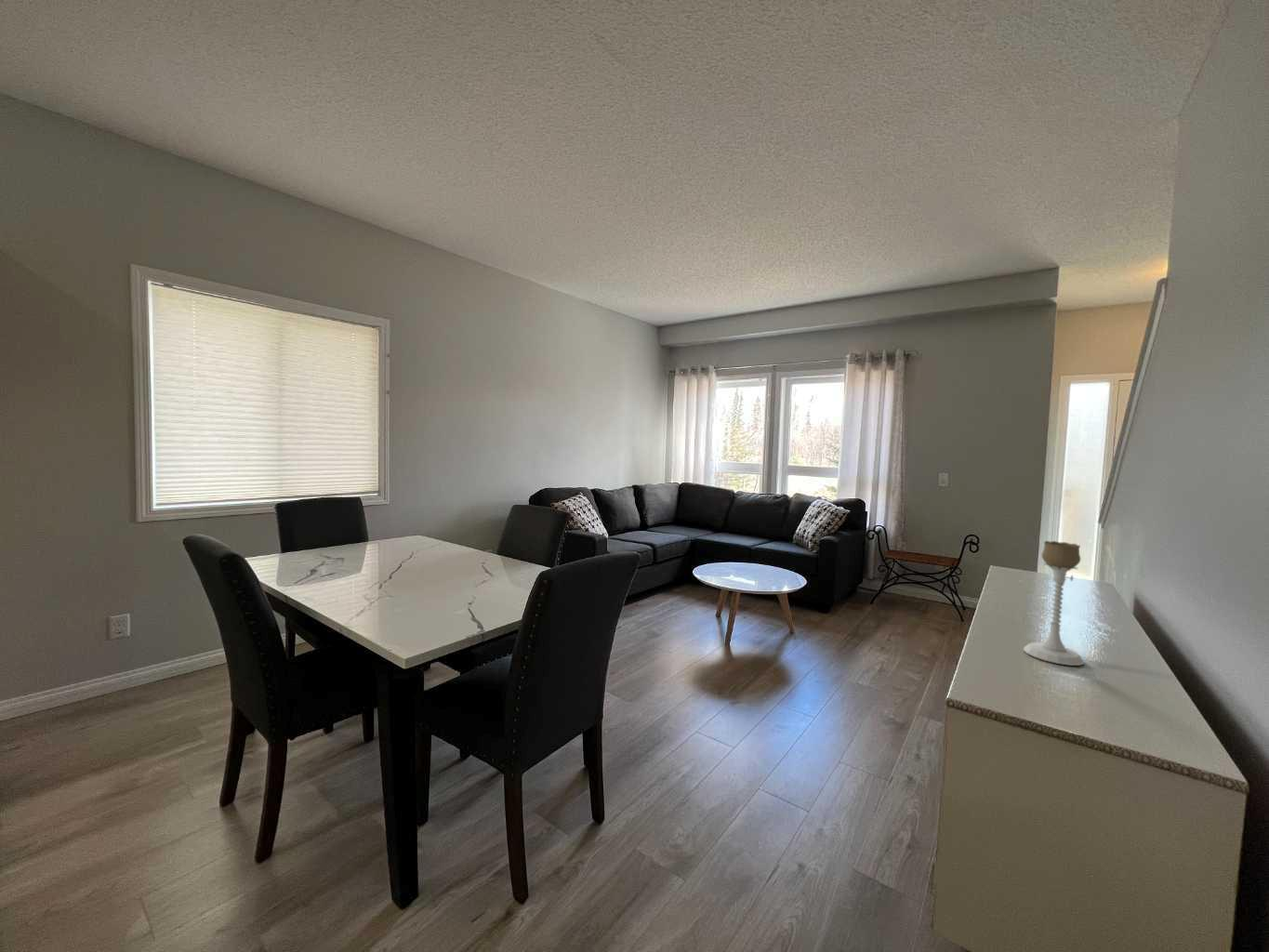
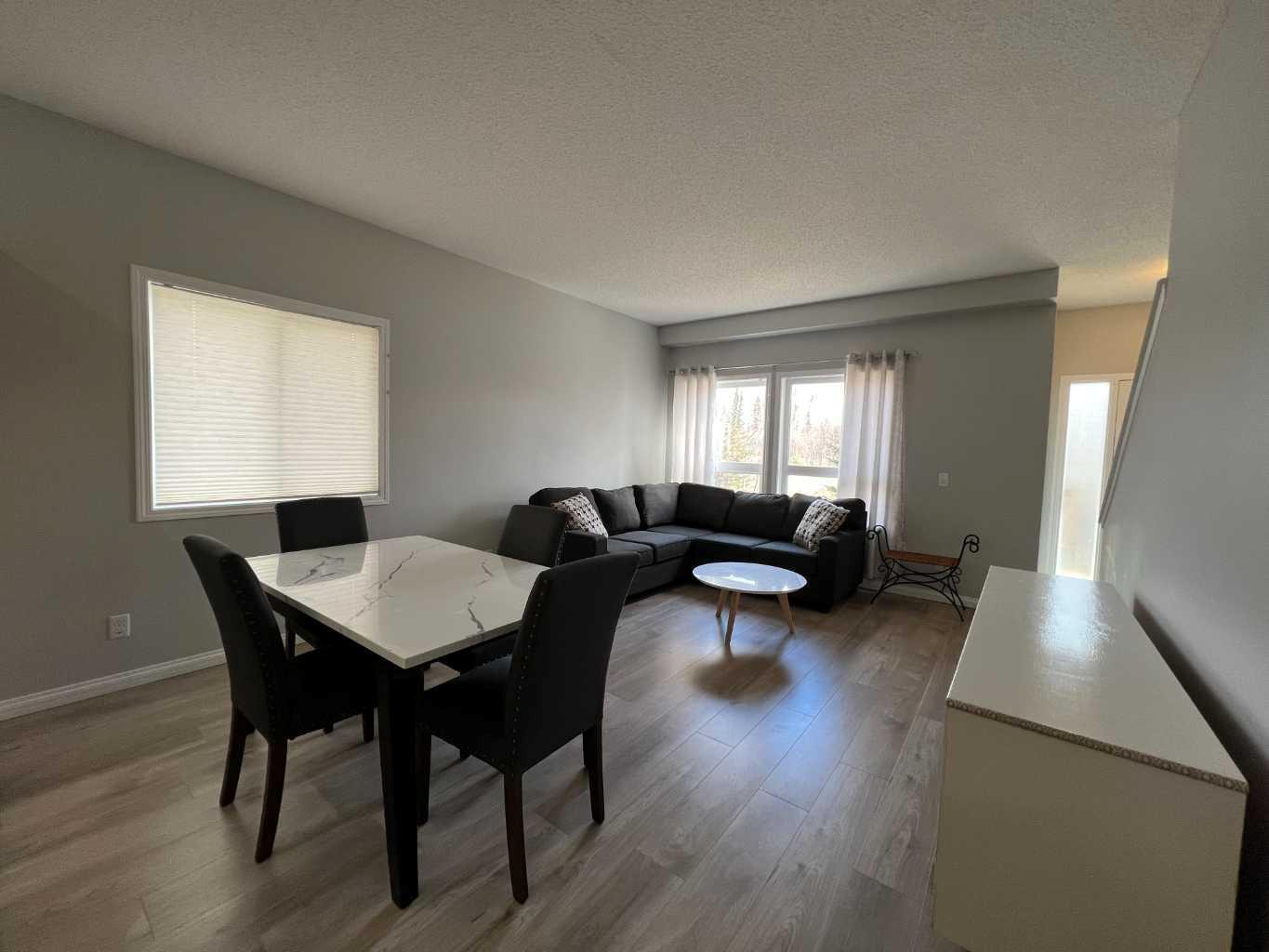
- candle holder [1023,540,1085,667]
